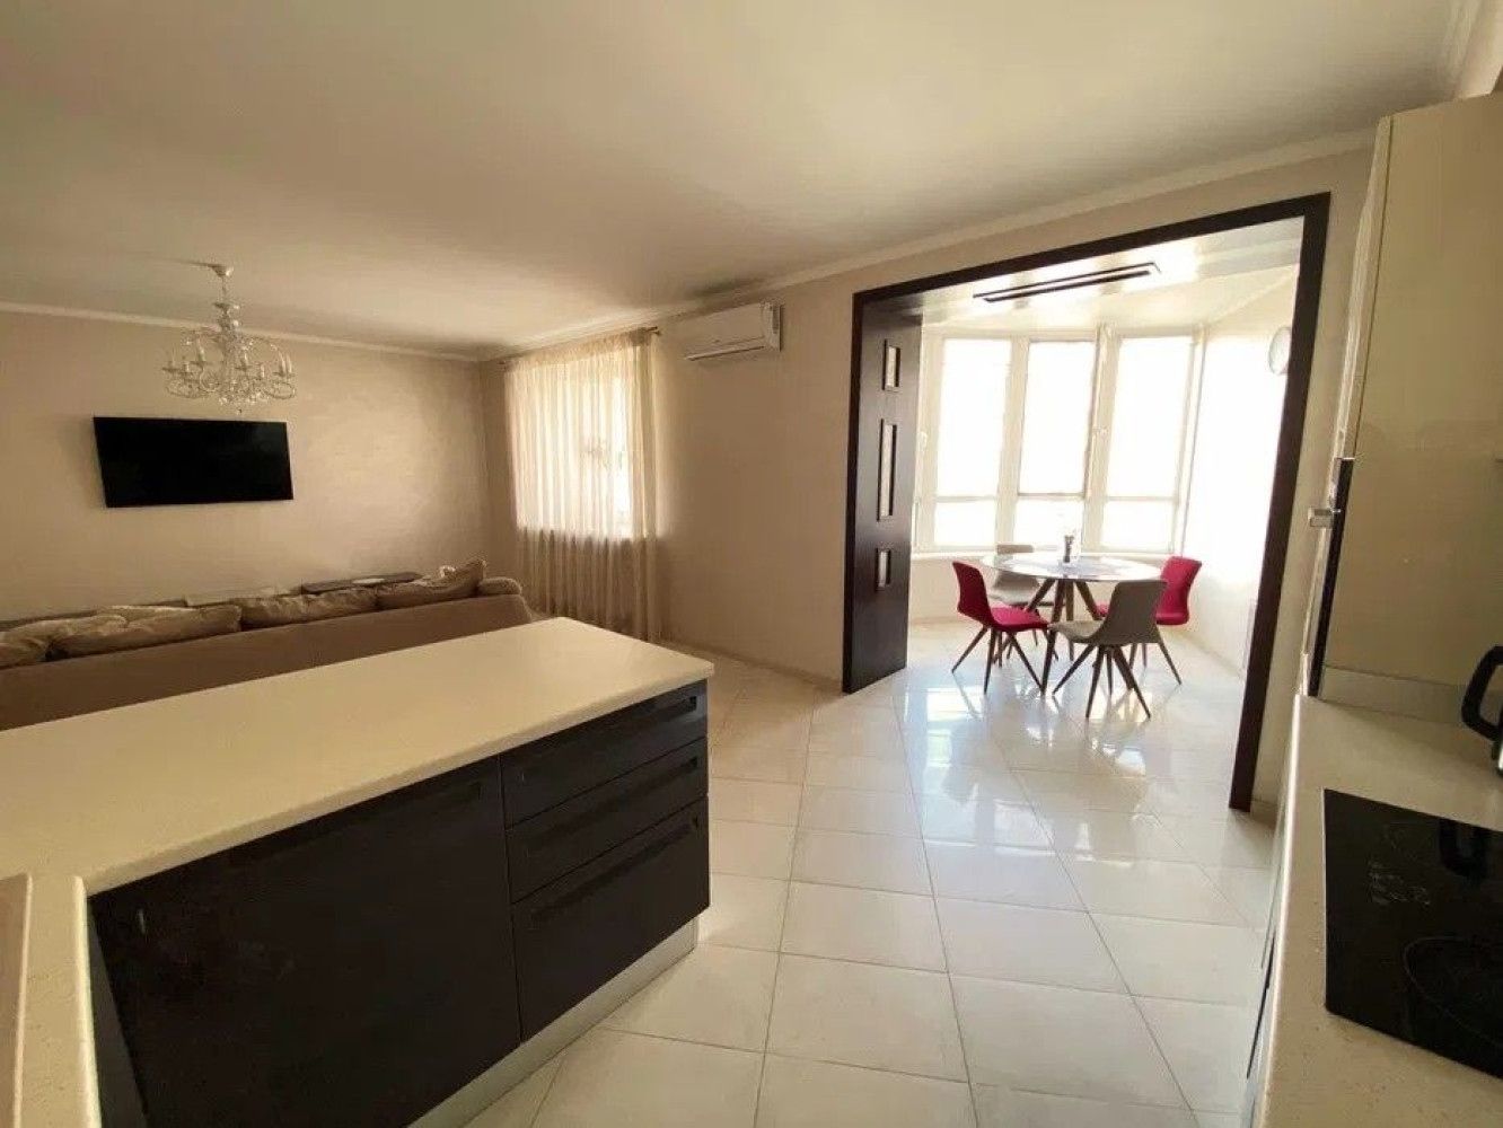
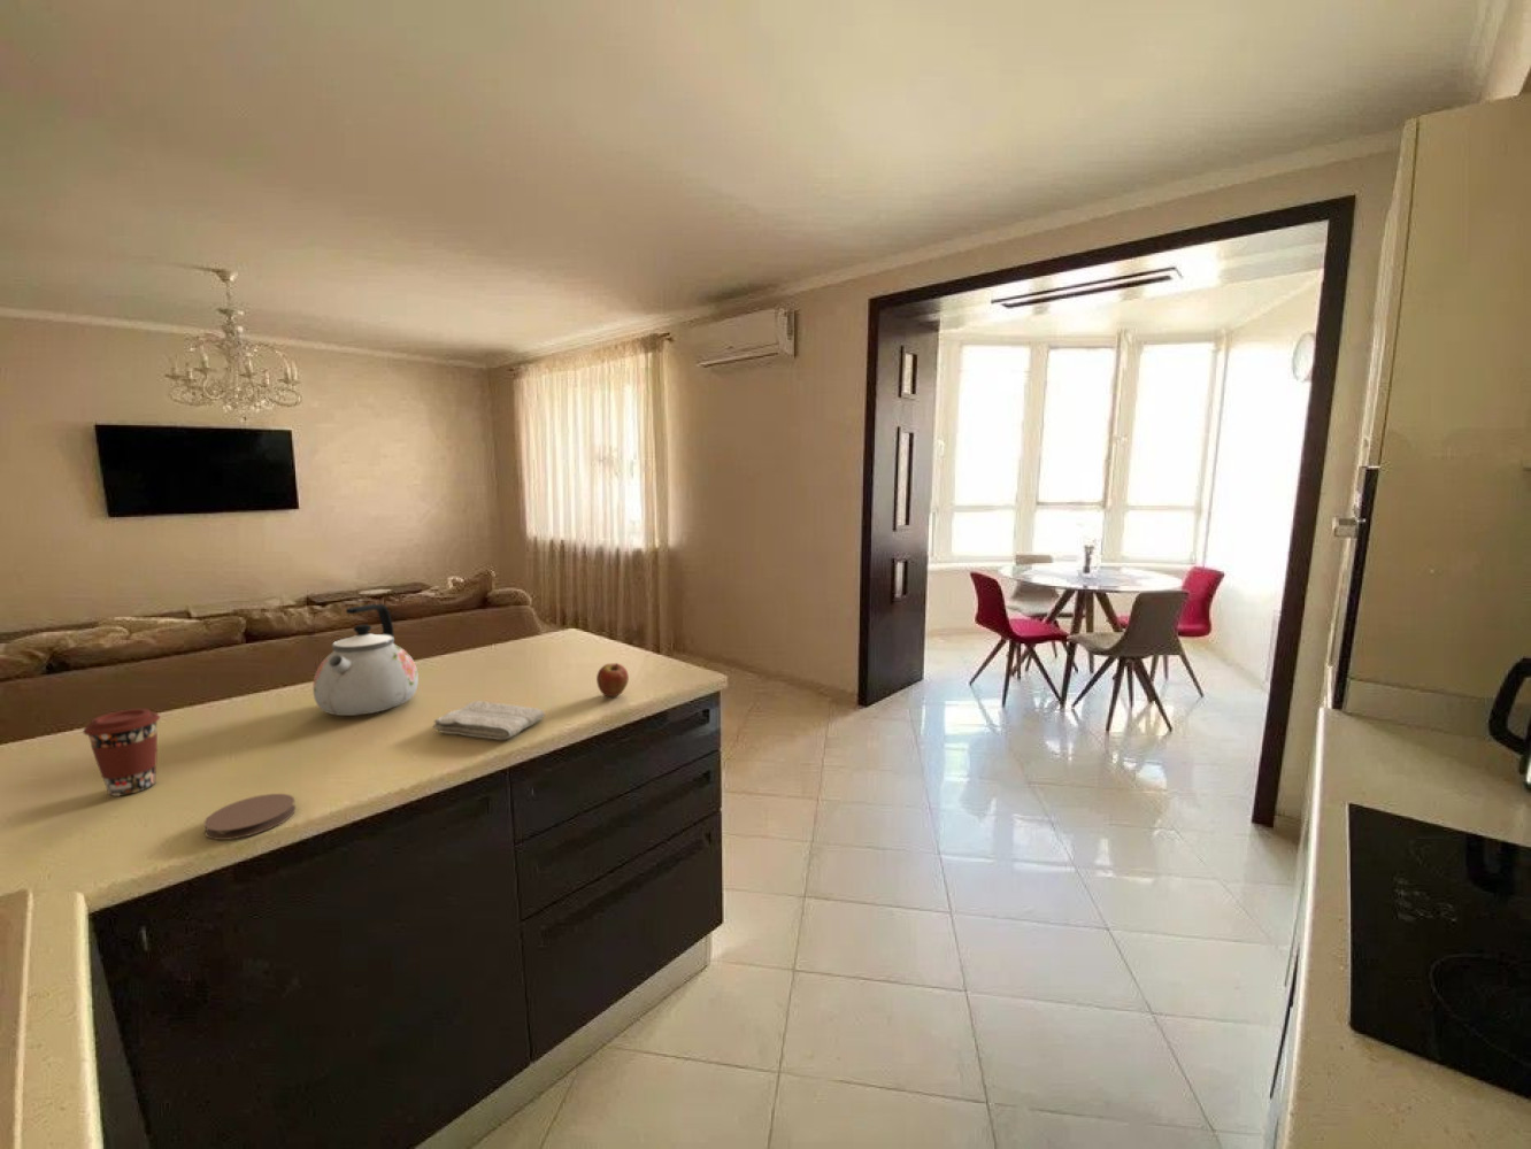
+ fruit [595,661,630,698]
+ coffee cup [82,707,161,798]
+ washcloth [432,700,546,740]
+ kettle [312,603,419,717]
+ coaster [203,793,297,841]
